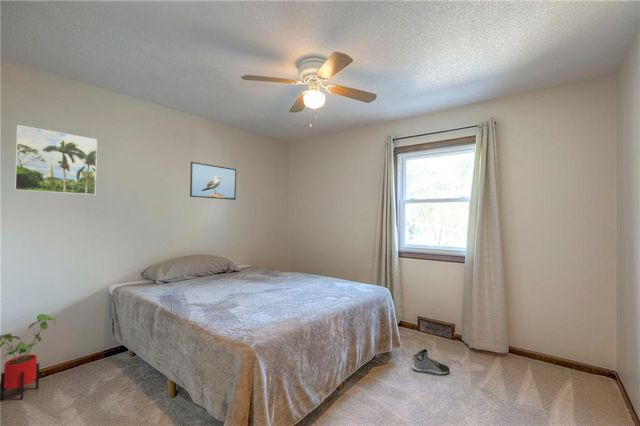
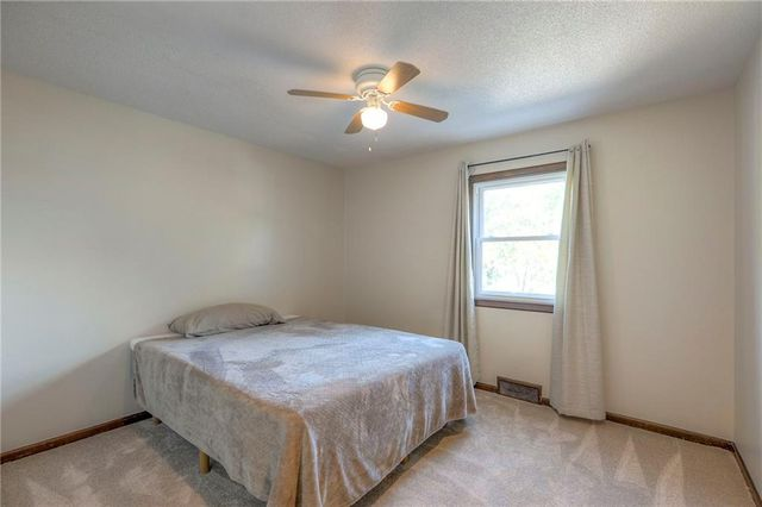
- sneaker [411,348,450,376]
- house plant [0,313,57,402]
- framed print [13,124,98,196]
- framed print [189,161,237,201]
